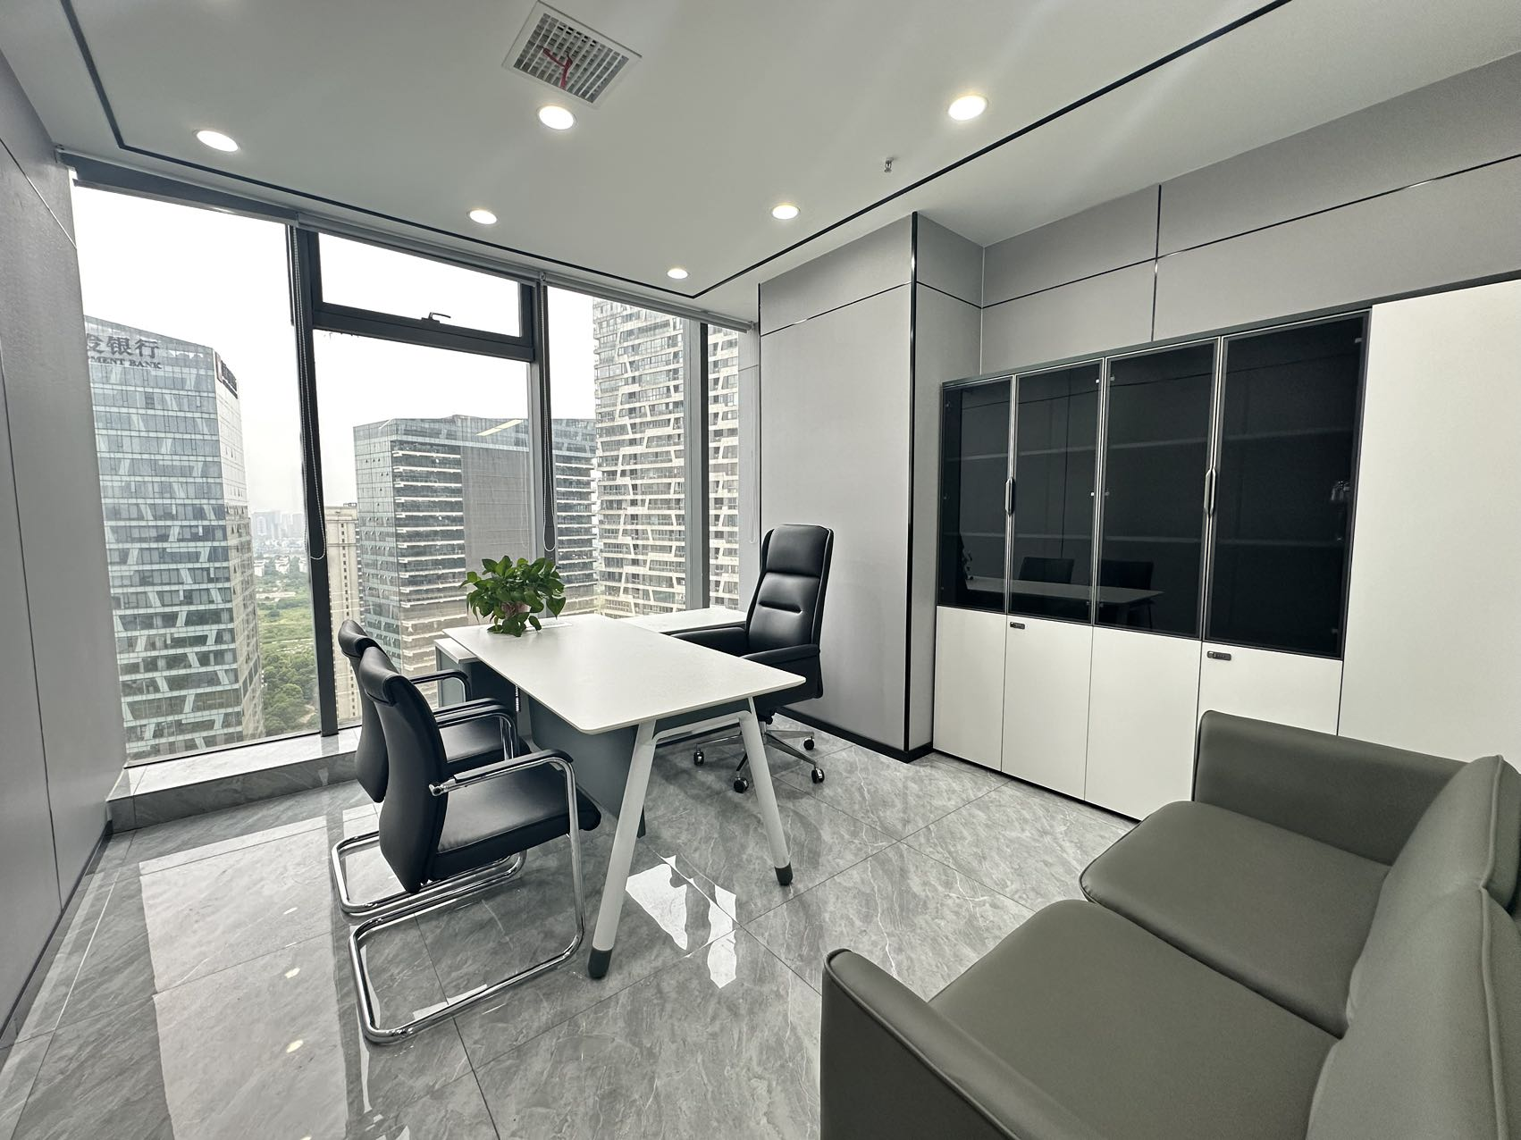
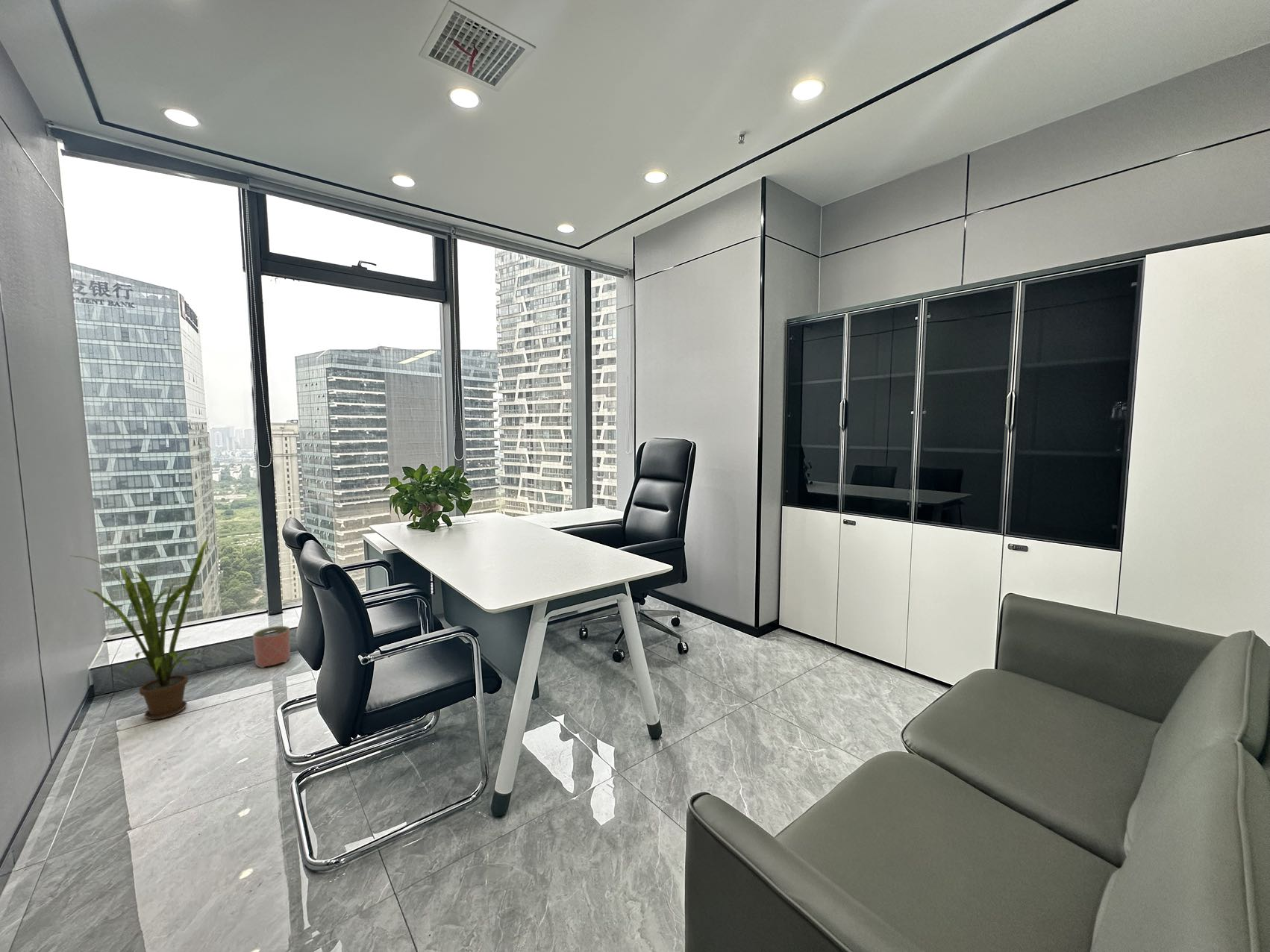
+ planter [252,625,291,668]
+ house plant [70,538,209,720]
